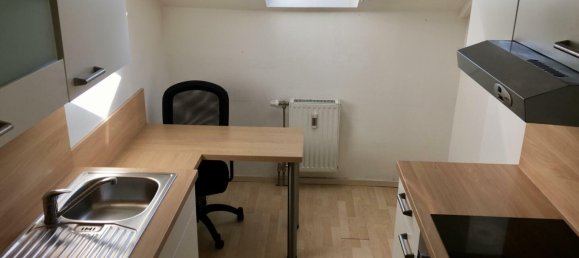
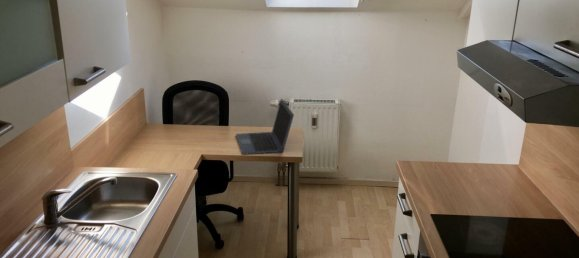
+ laptop [235,98,295,156]
